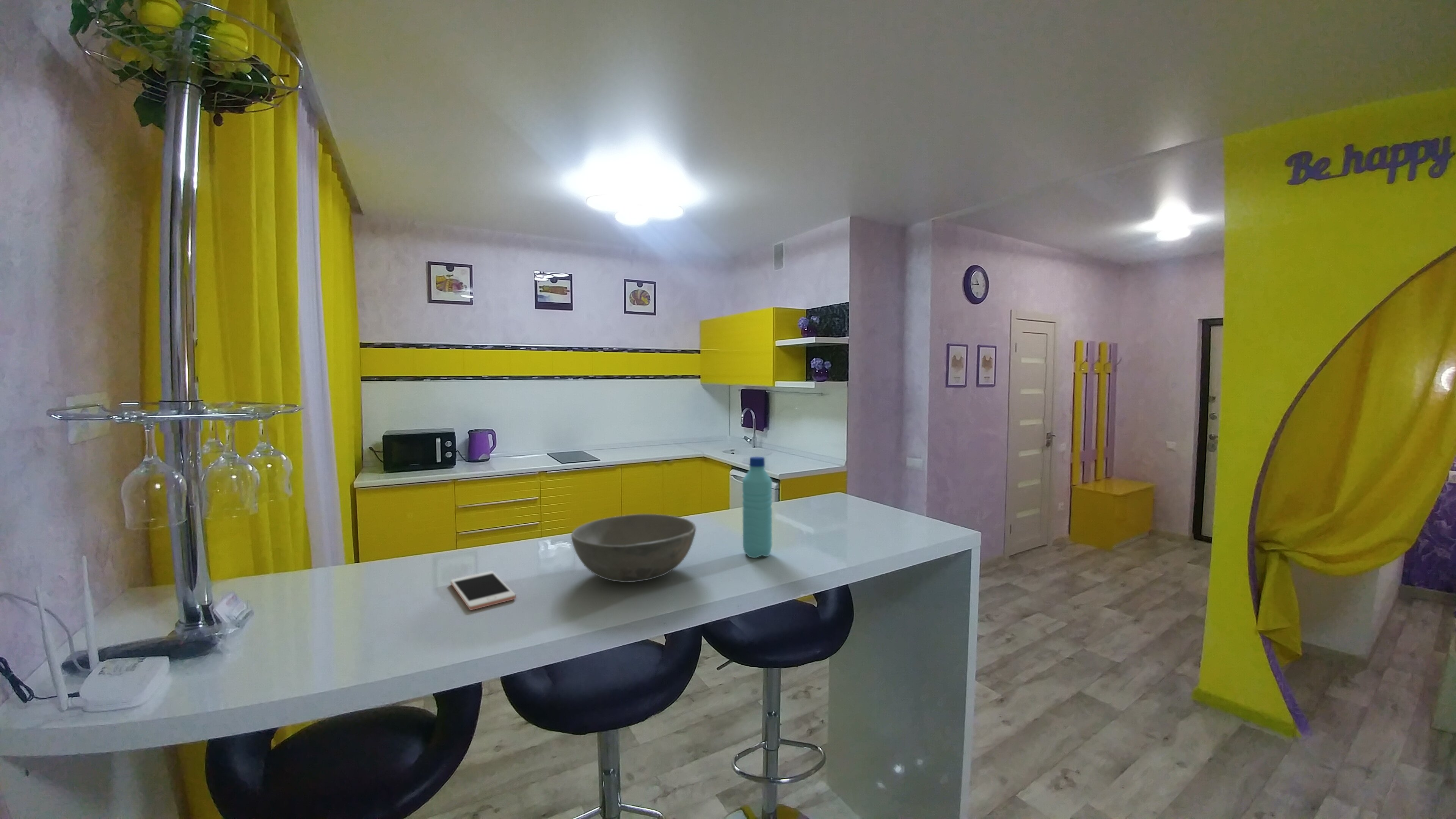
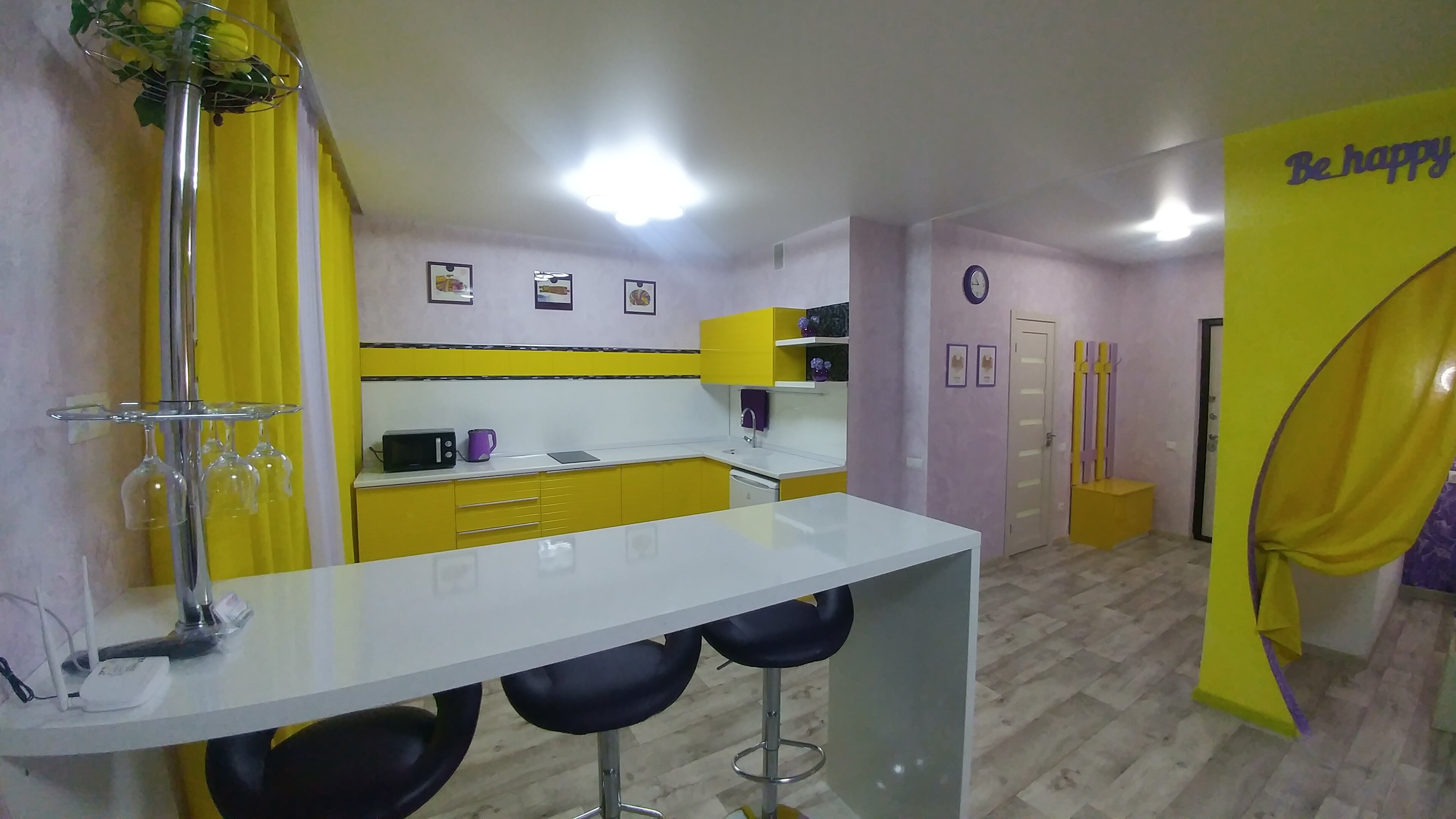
- bowl [571,514,696,583]
- water bottle [742,457,772,558]
- cell phone [450,571,516,610]
